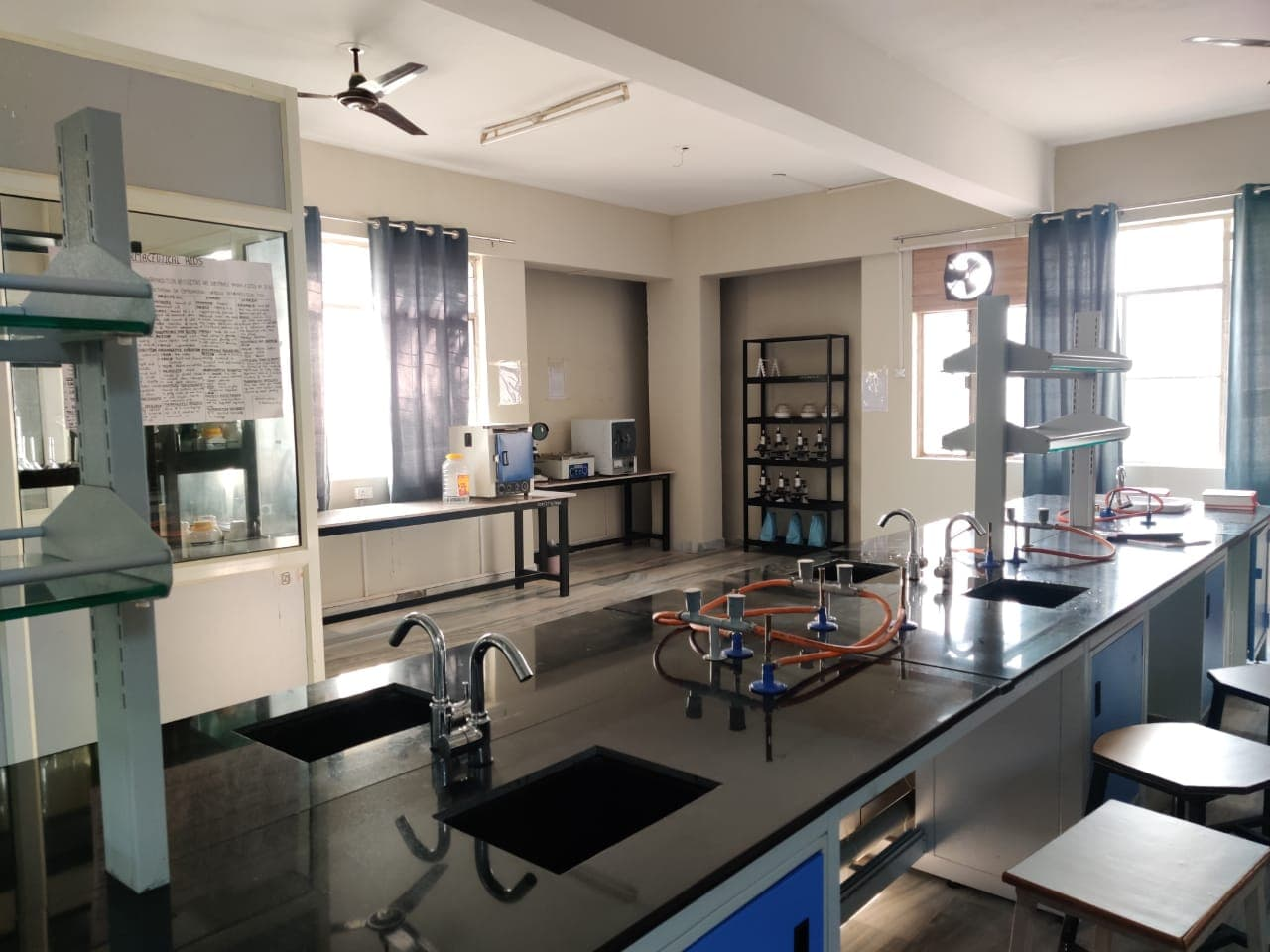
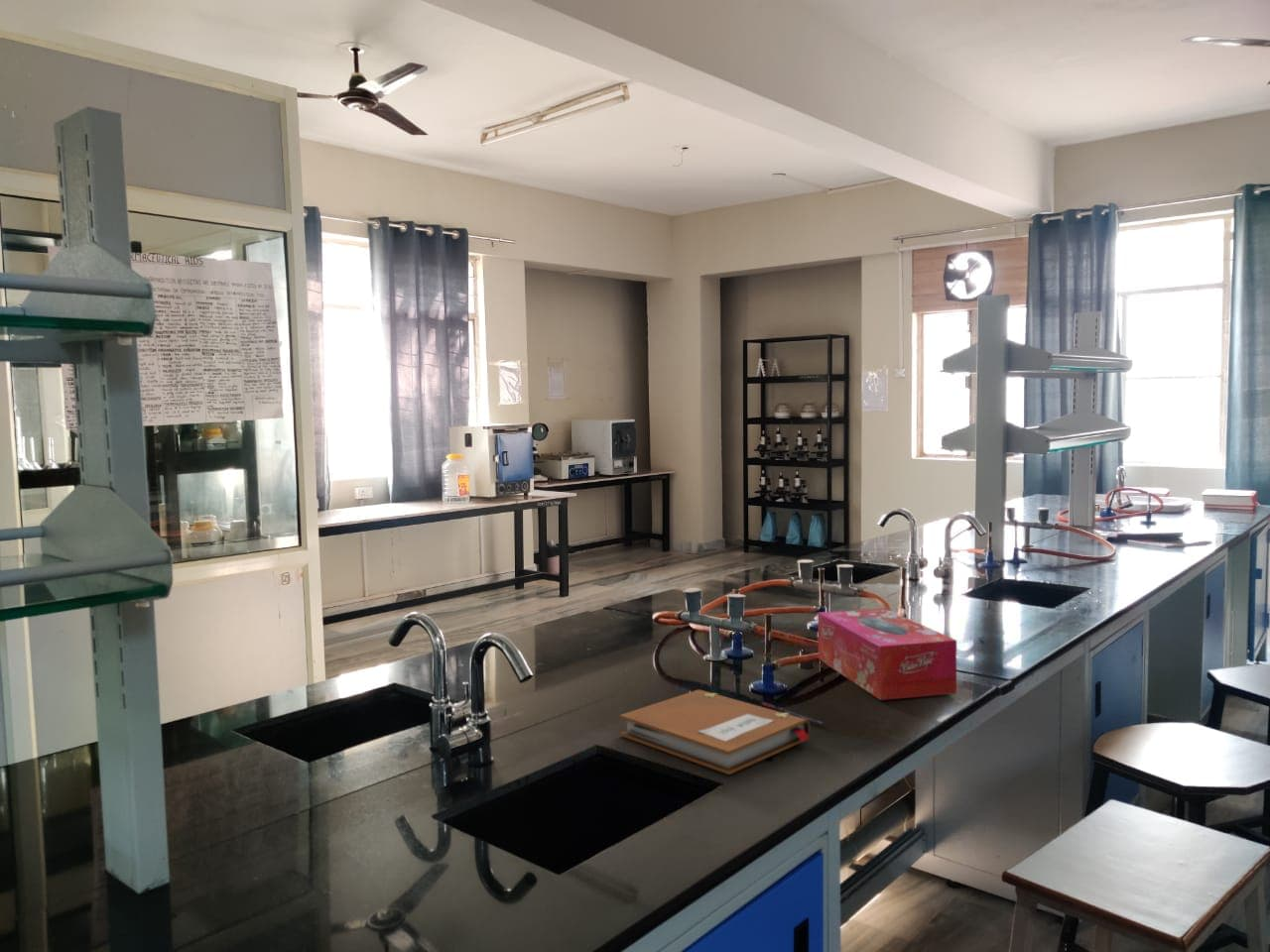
+ notebook [619,689,812,775]
+ tissue box [817,607,957,701]
+ pen [760,701,825,725]
